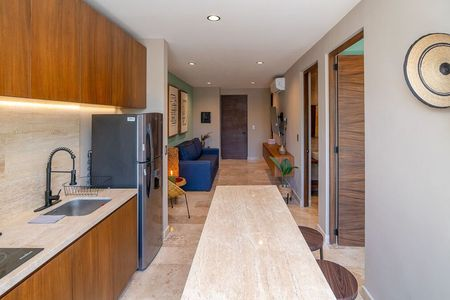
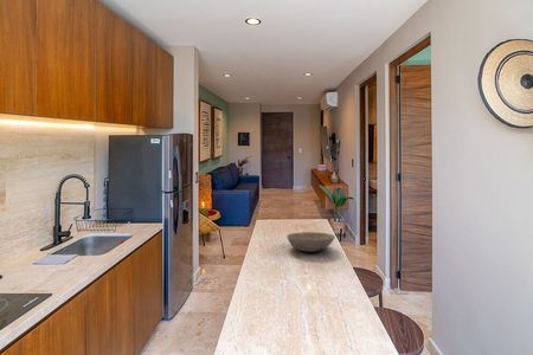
+ bowl [285,231,335,253]
